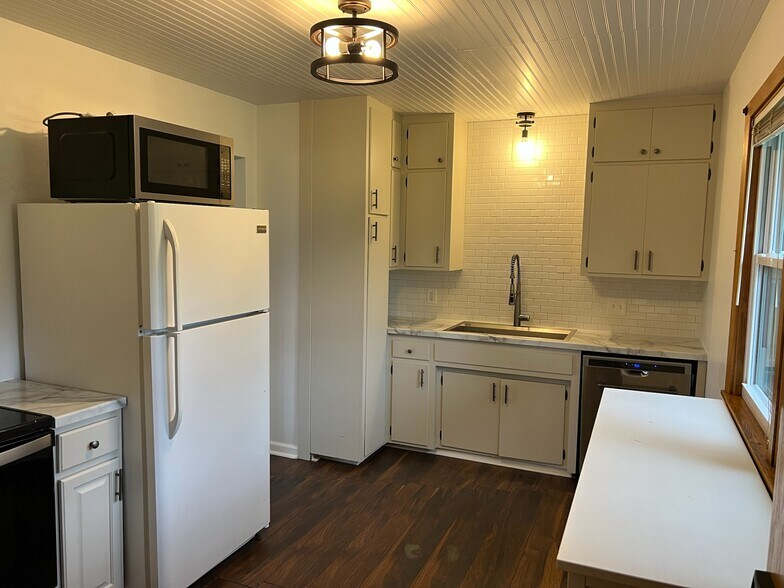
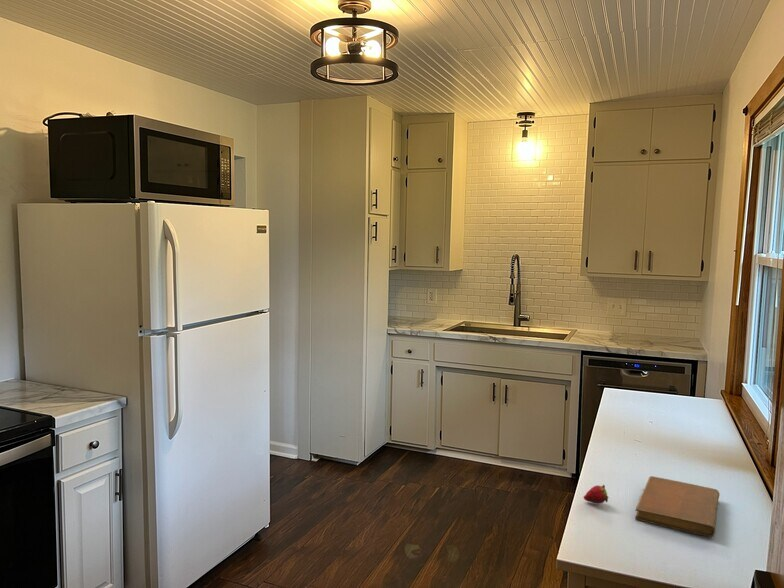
+ notebook [634,475,721,538]
+ fruit [582,484,609,505]
